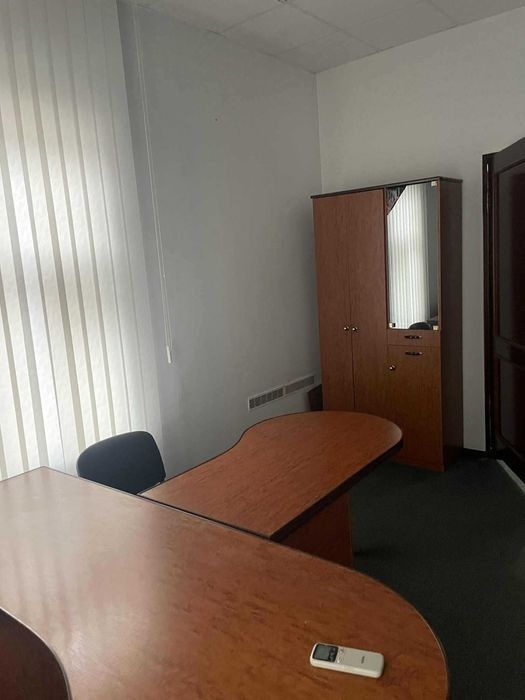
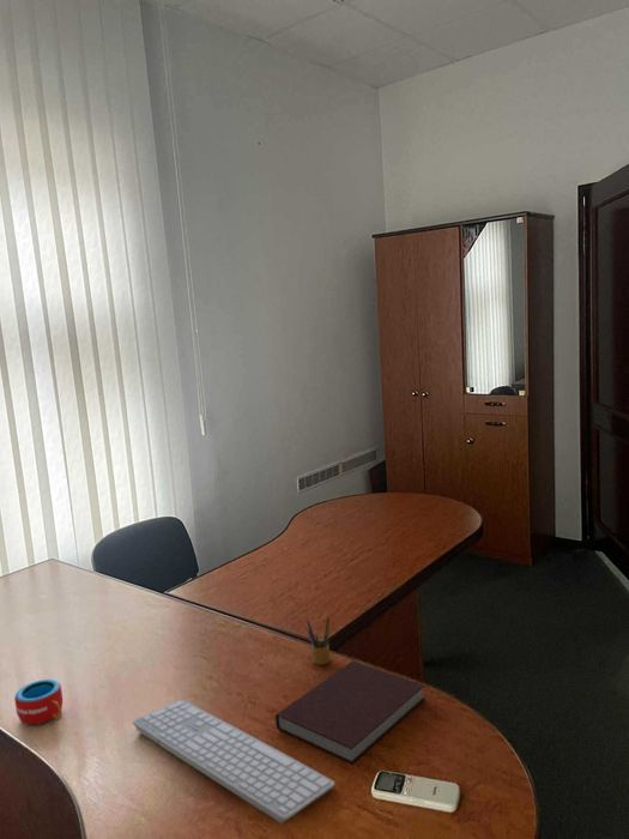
+ pencil box [303,615,331,666]
+ keyboard [132,699,335,825]
+ notebook [274,659,427,766]
+ mug [13,678,63,726]
